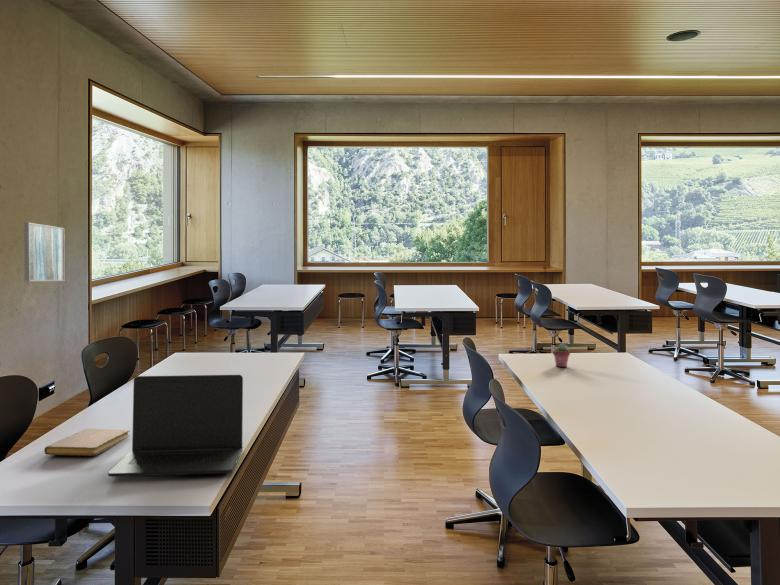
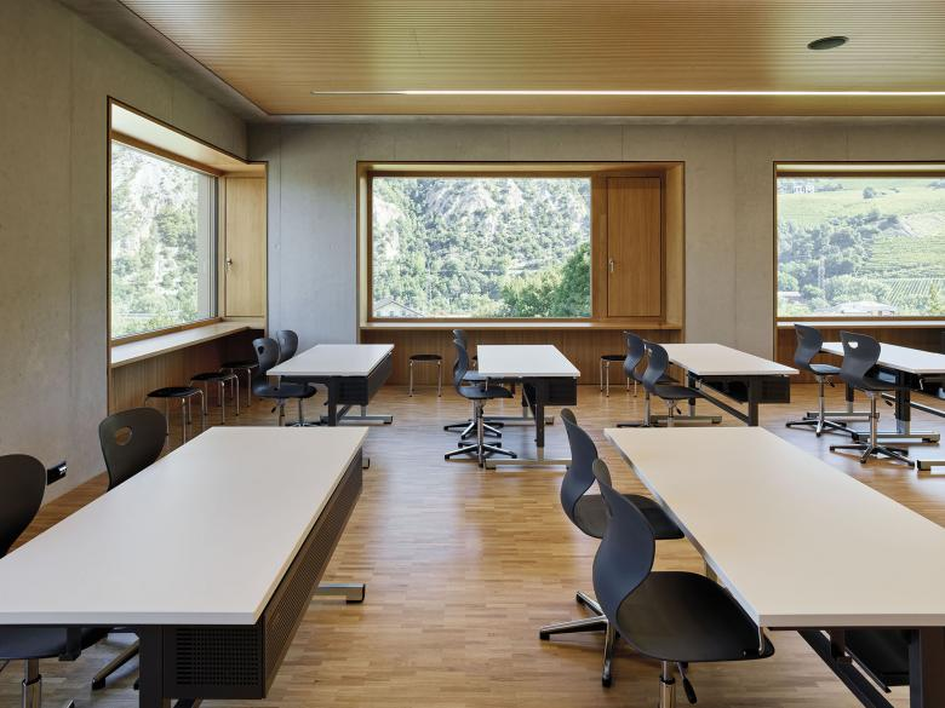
- laptop [107,374,244,478]
- potted succulent [552,343,571,368]
- notebook [43,428,131,457]
- wall art [23,222,66,282]
